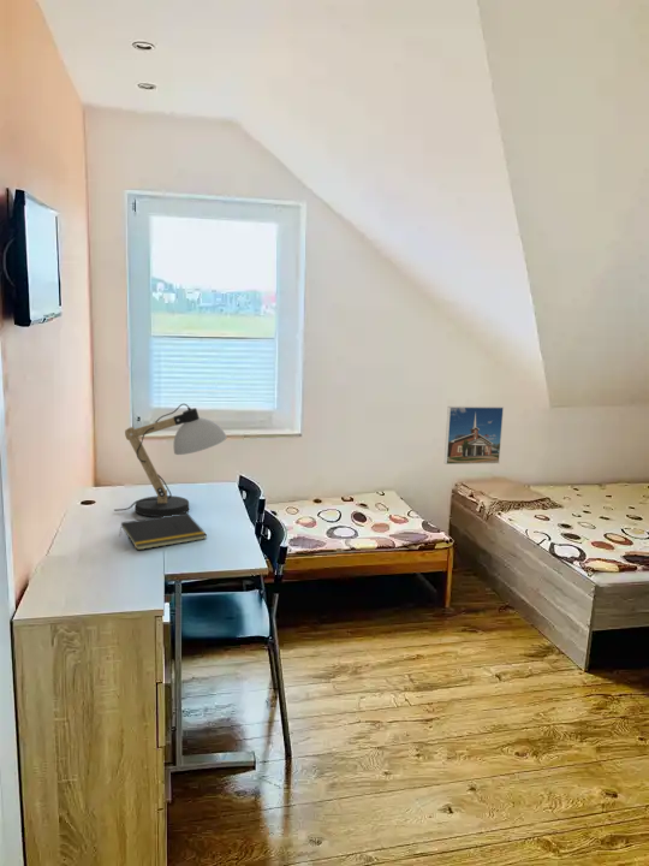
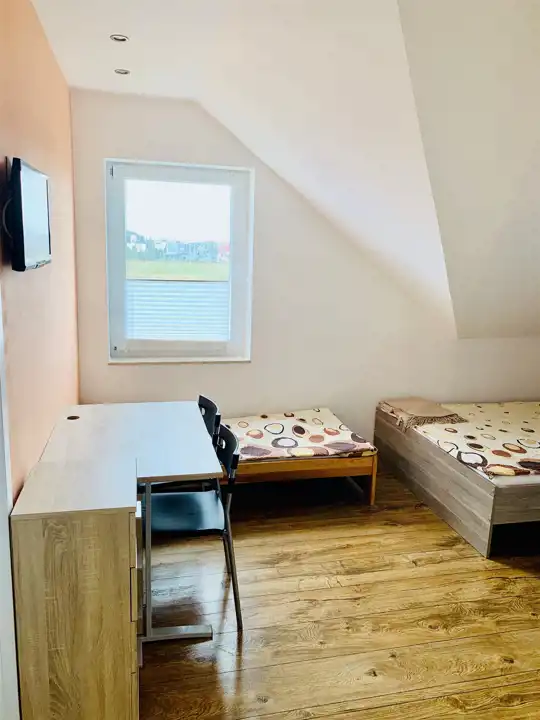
- desk lamp [113,403,228,518]
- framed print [443,405,505,465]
- notepad [118,512,208,551]
